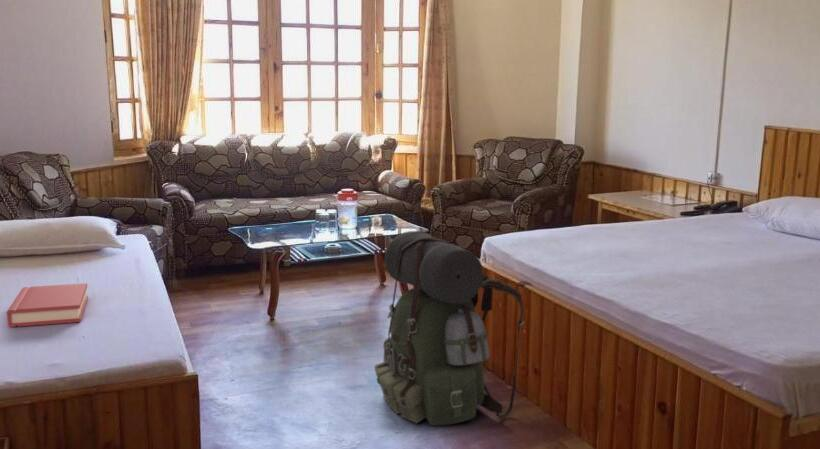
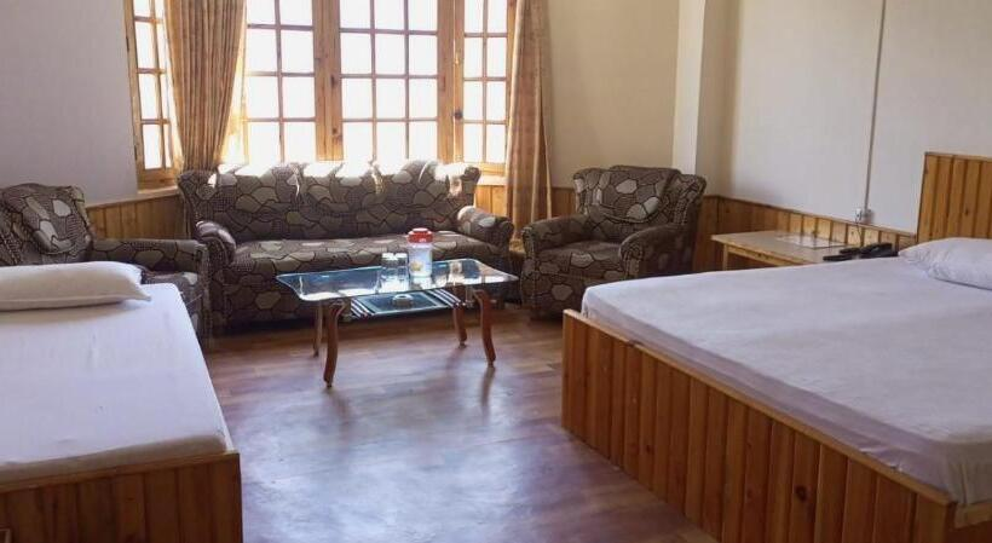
- hardback book [6,282,89,328]
- backpack [373,230,526,427]
